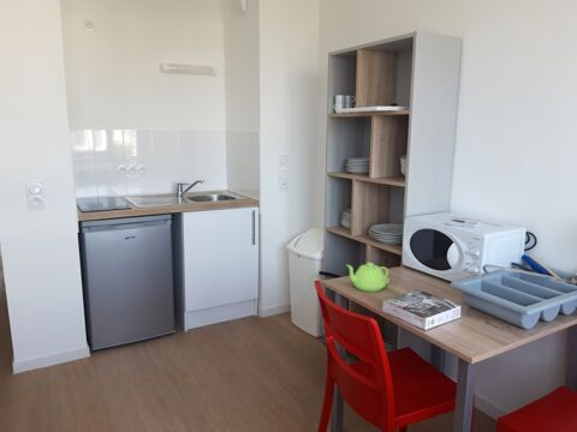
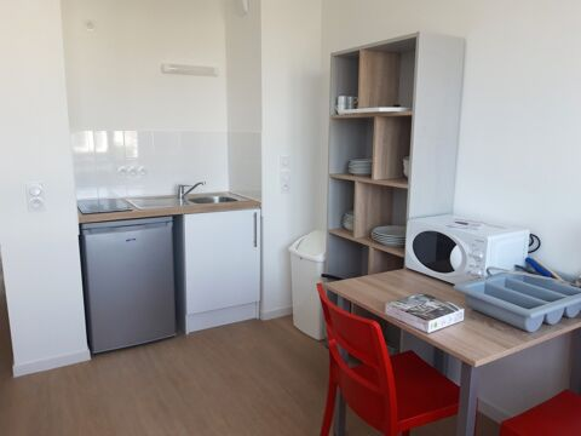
- teapot [346,262,391,293]
